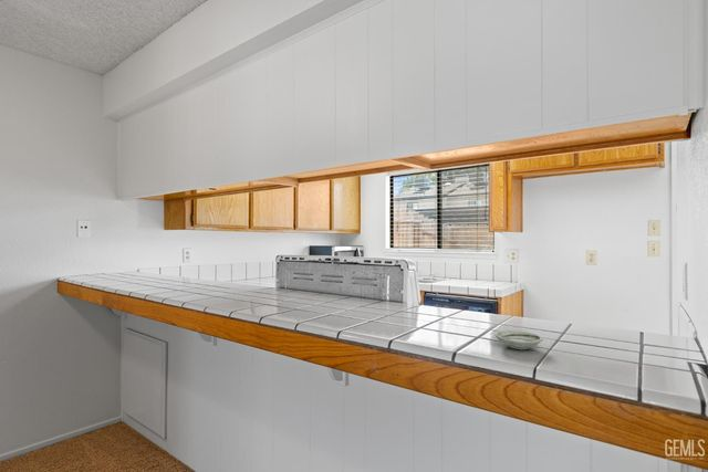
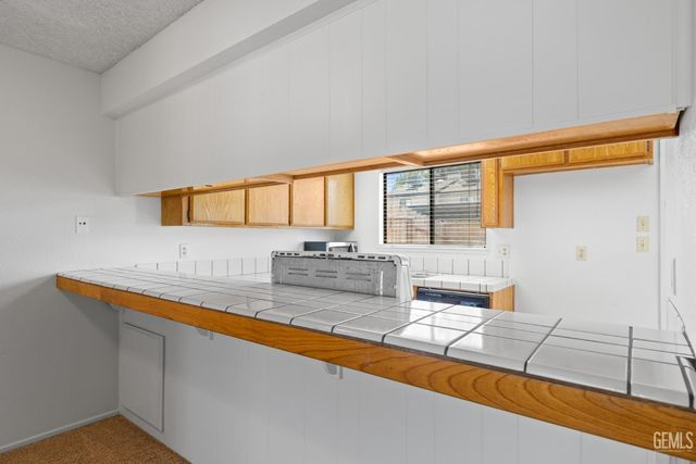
- saucer [494,329,543,350]
